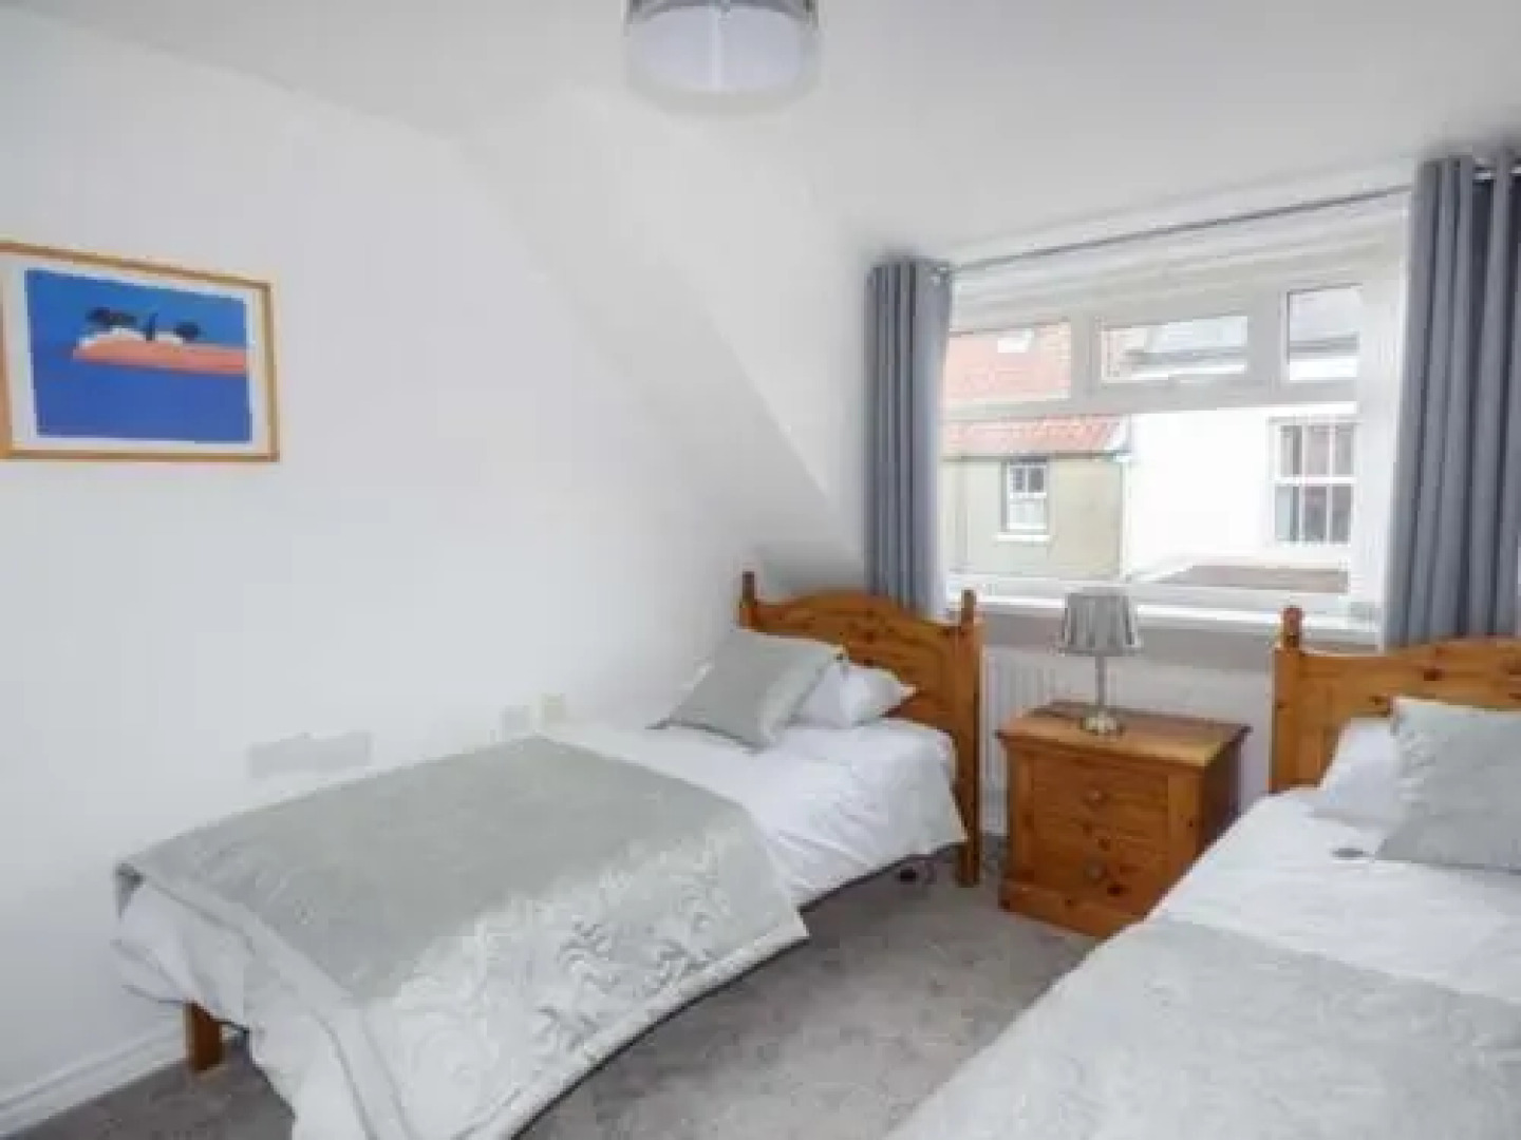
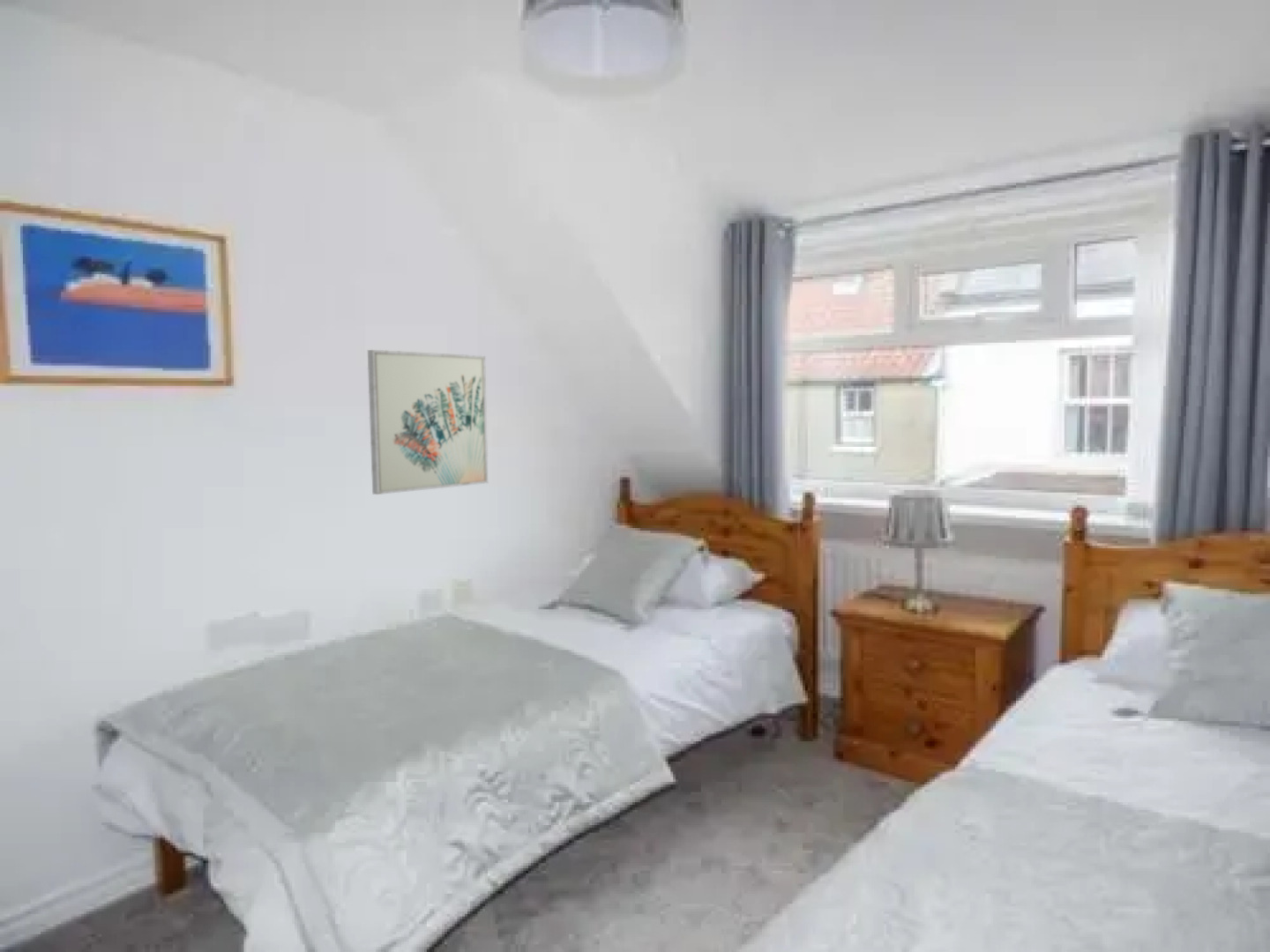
+ wall art [367,349,489,495]
